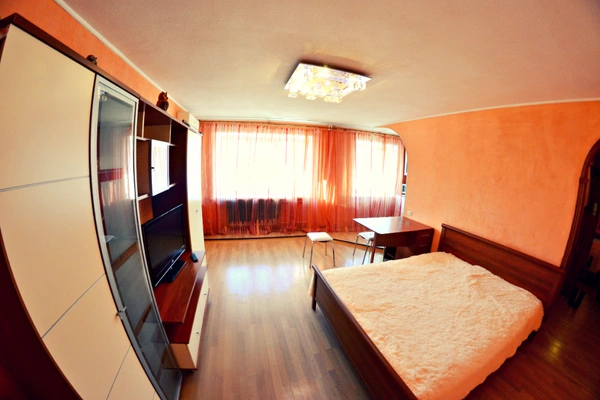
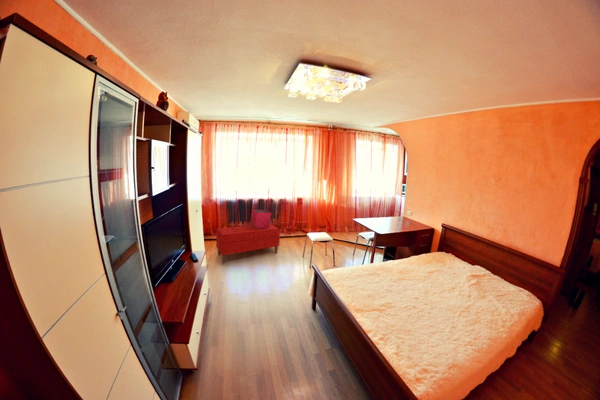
+ storage bin [250,209,272,228]
+ bench [215,223,281,265]
